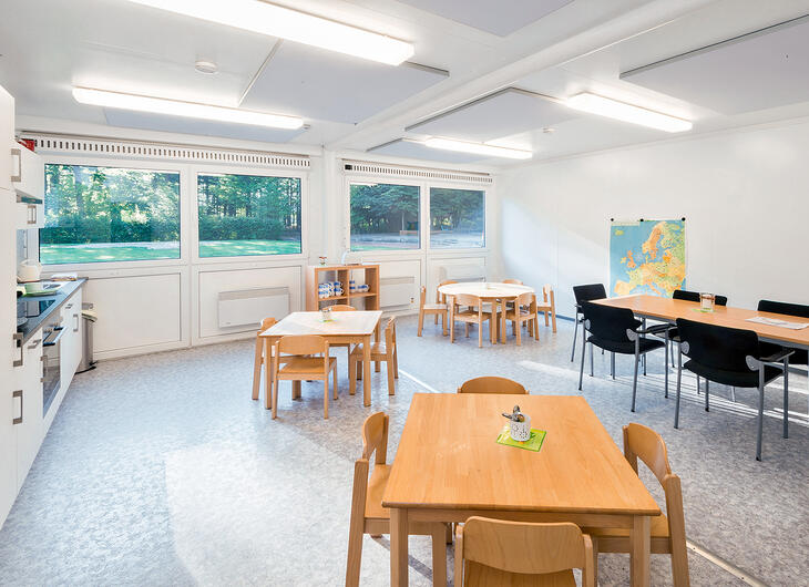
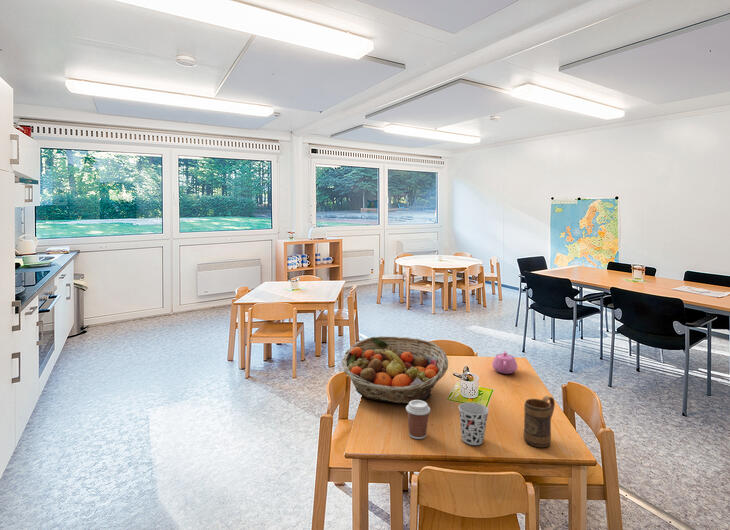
+ coffee cup [405,400,431,440]
+ mug [523,395,556,448]
+ cup [457,401,490,446]
+ teapot [491,350,518,375]
+ fruit basket [341,335,449,404]
